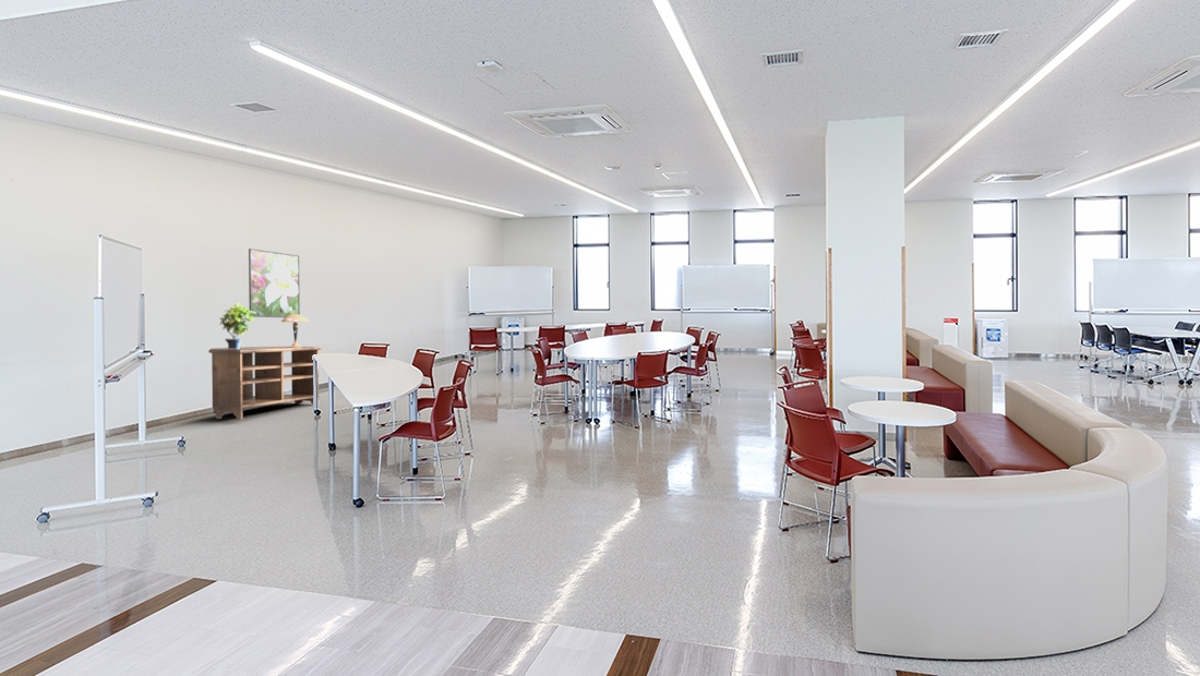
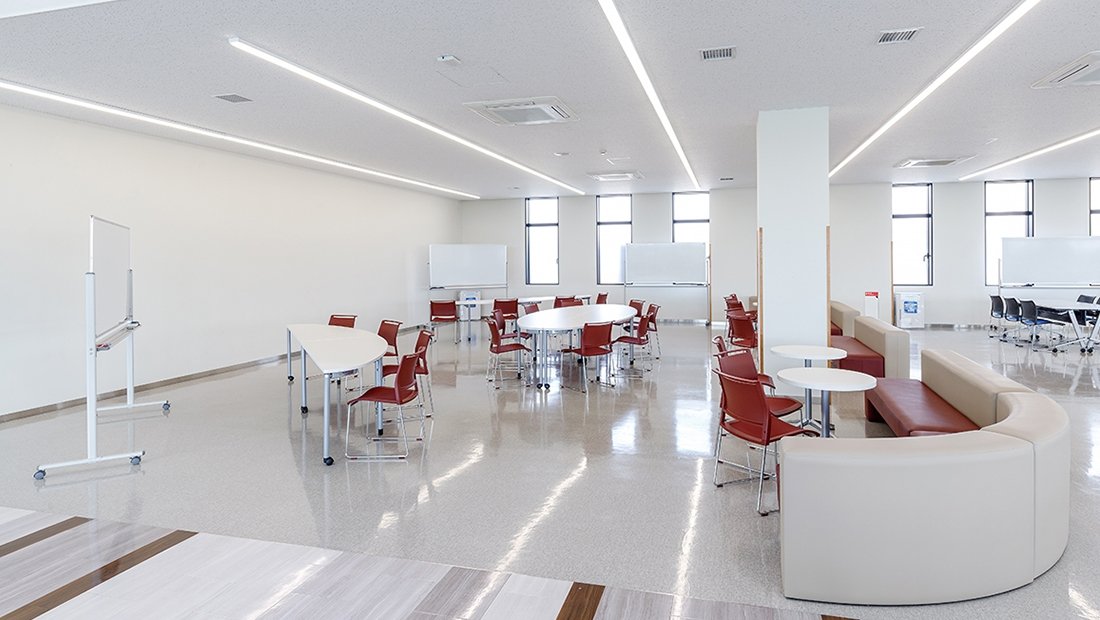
- table lamp [280,313,310,347]
- potted plant [218,301,255,349]
- tv stand [207,346,323,421]
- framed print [248,248,301,318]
